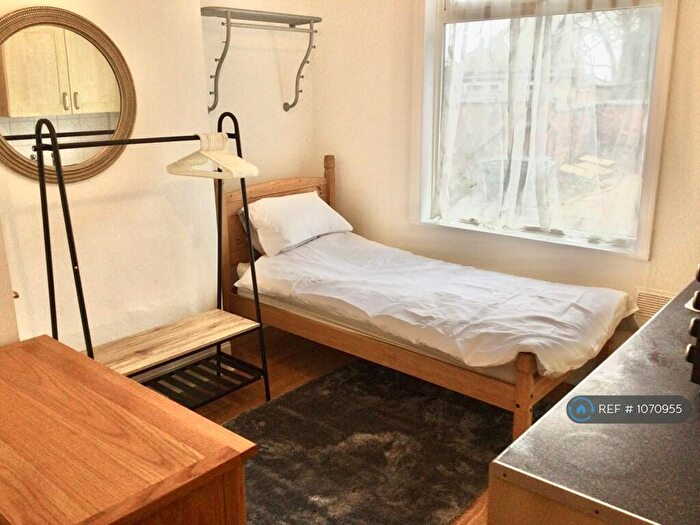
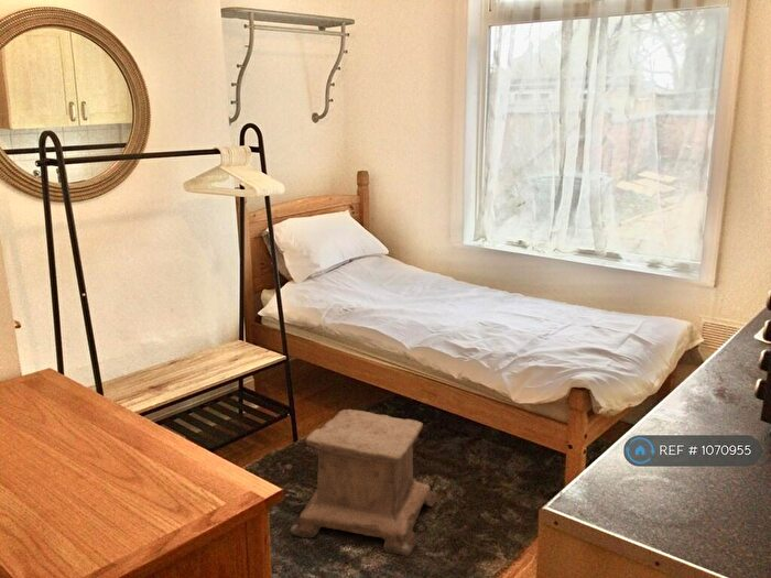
+ stool [289,408,438,556]
